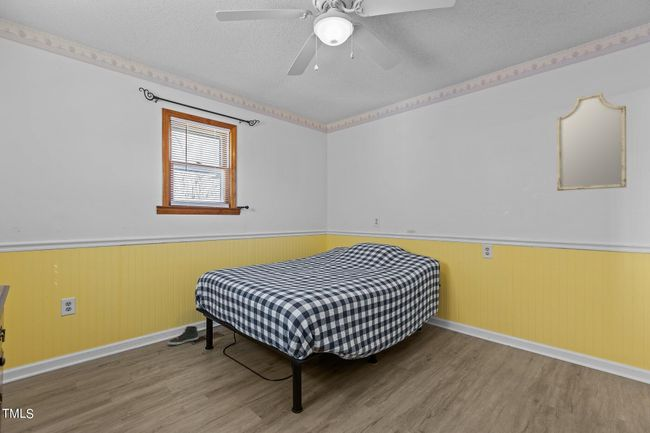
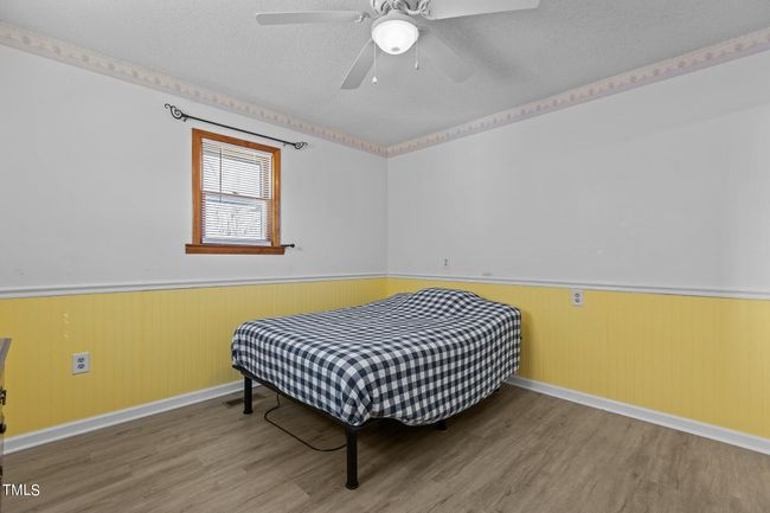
- sneaker [167,325,200,346]
- home mirror [556,92,627,192]
